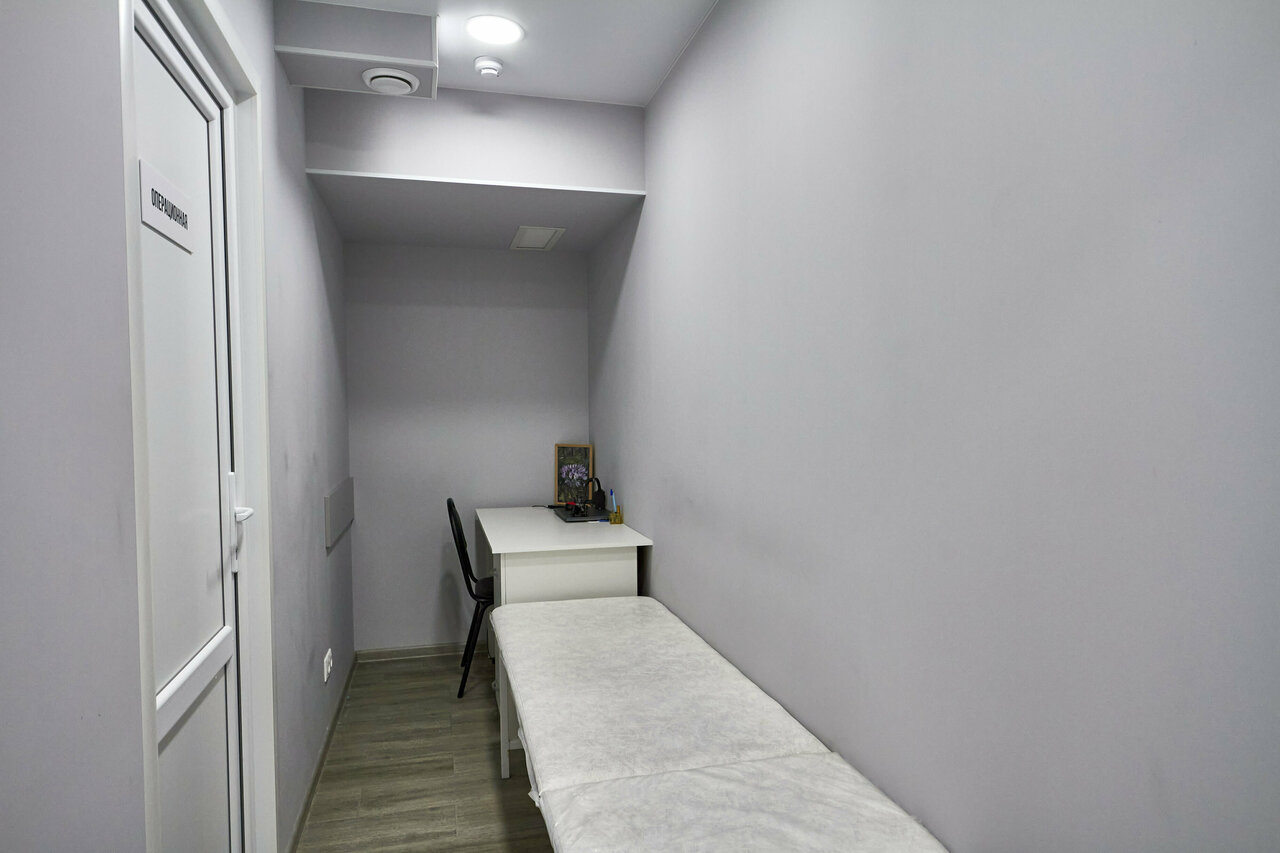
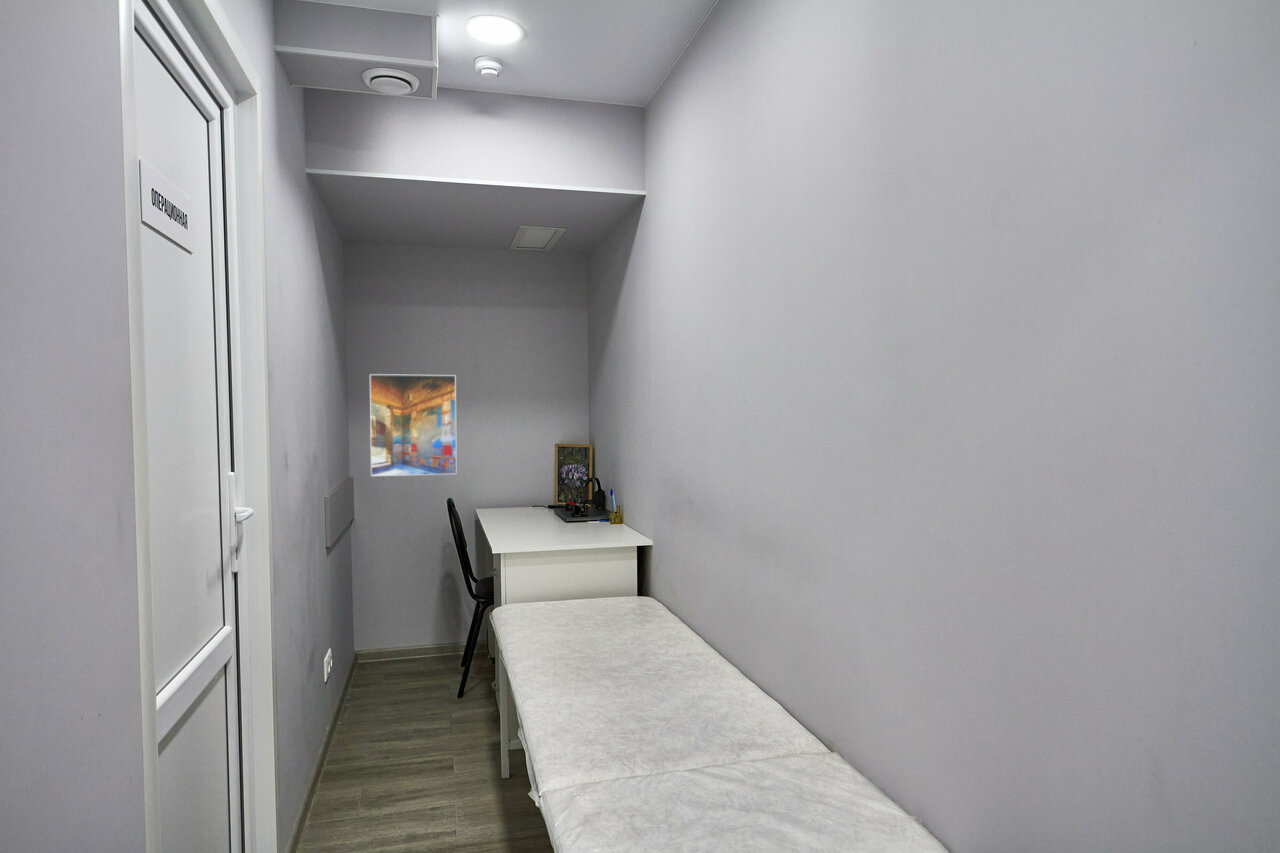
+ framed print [369,373,458,477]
